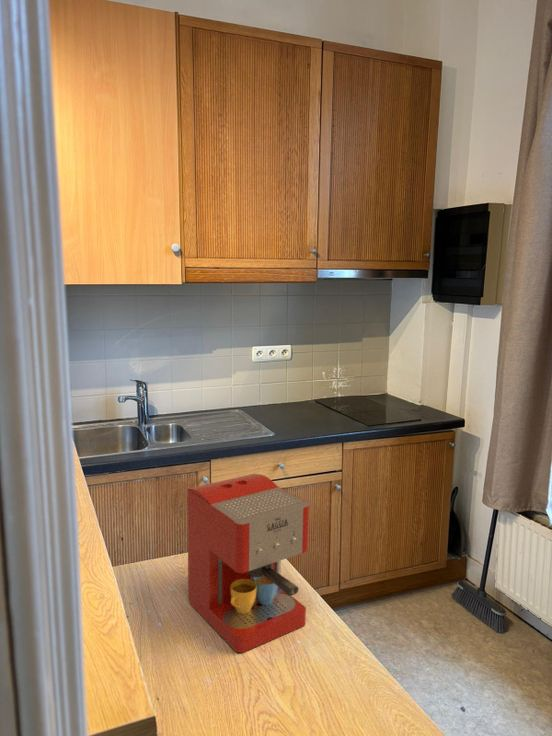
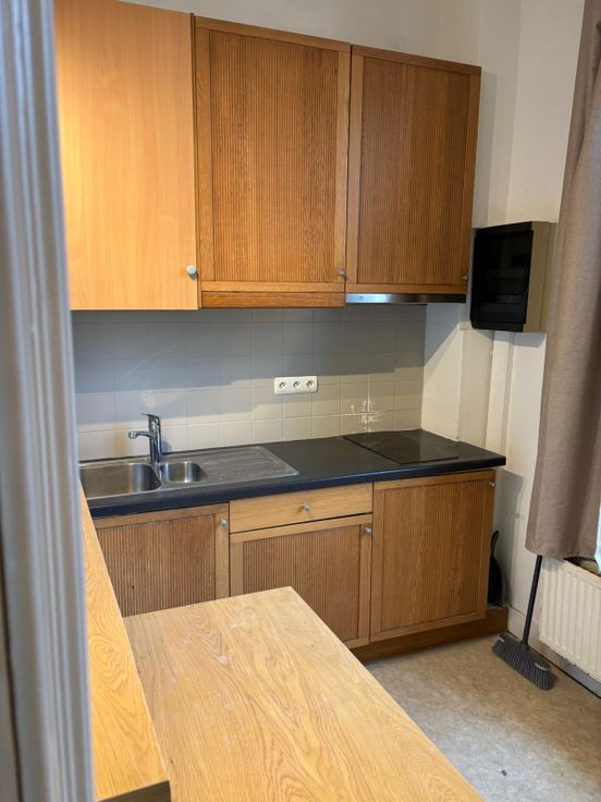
- coffee maker [186,473,310,654]
